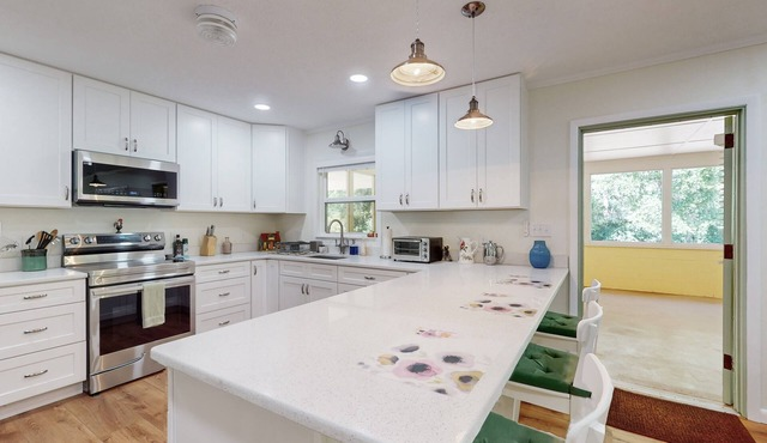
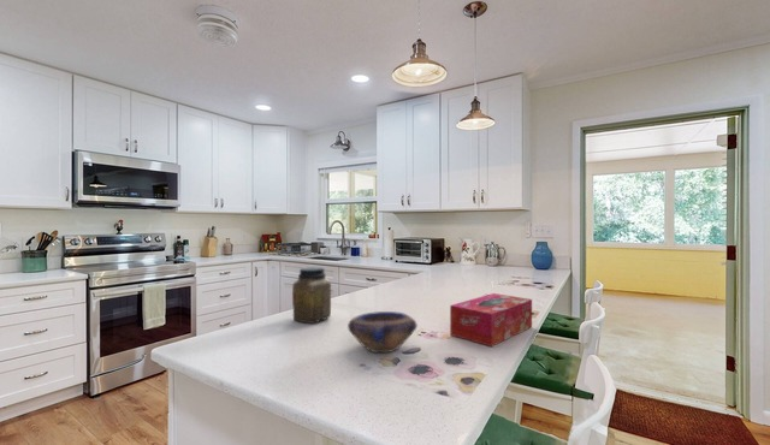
+ jar [291,266,332,325]
+ bowl [346,310,419,354]
+ tissue box [449,292,533,348]
